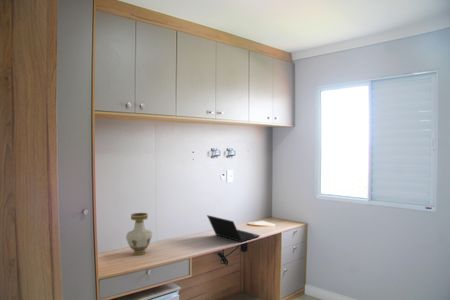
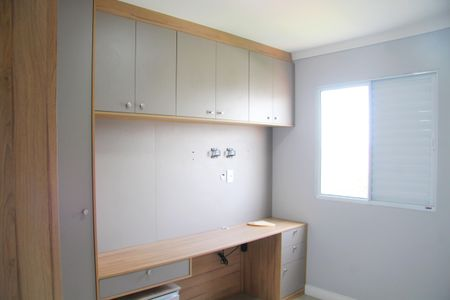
- laptop computer [206,214,261,243]
- vase [125,212,153,256]
